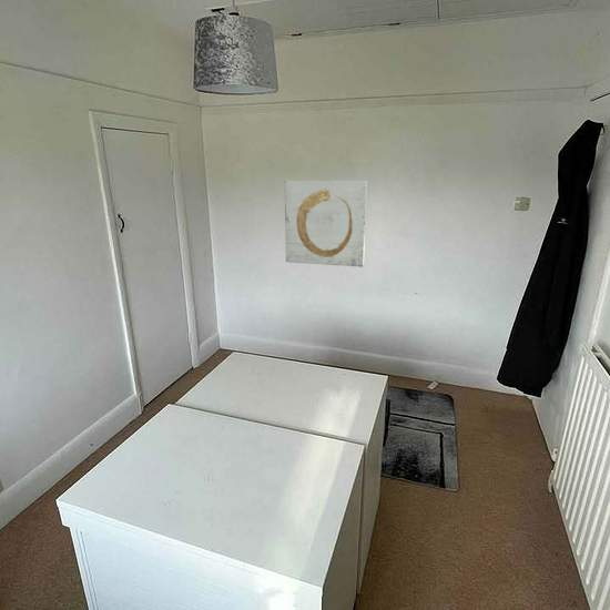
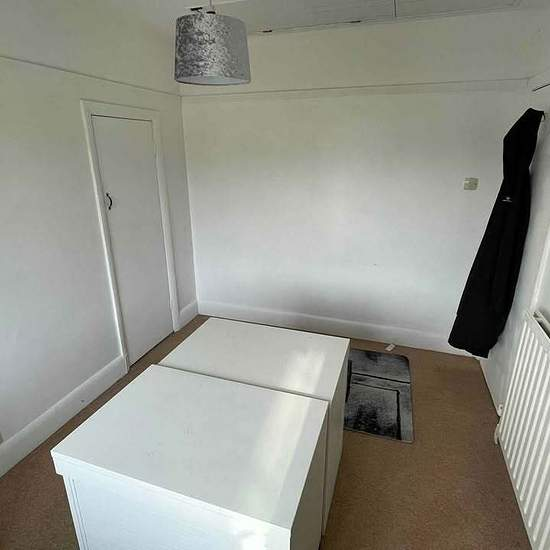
- wall art [284,180,368,268]
